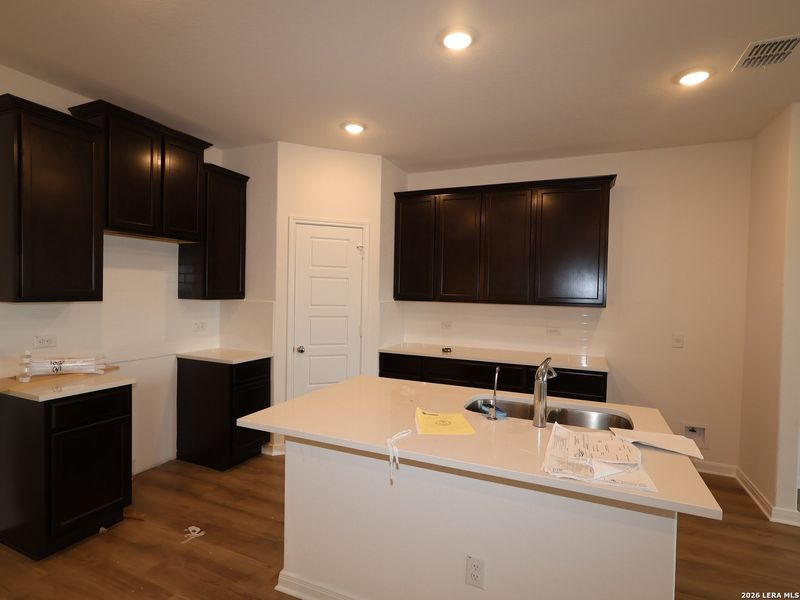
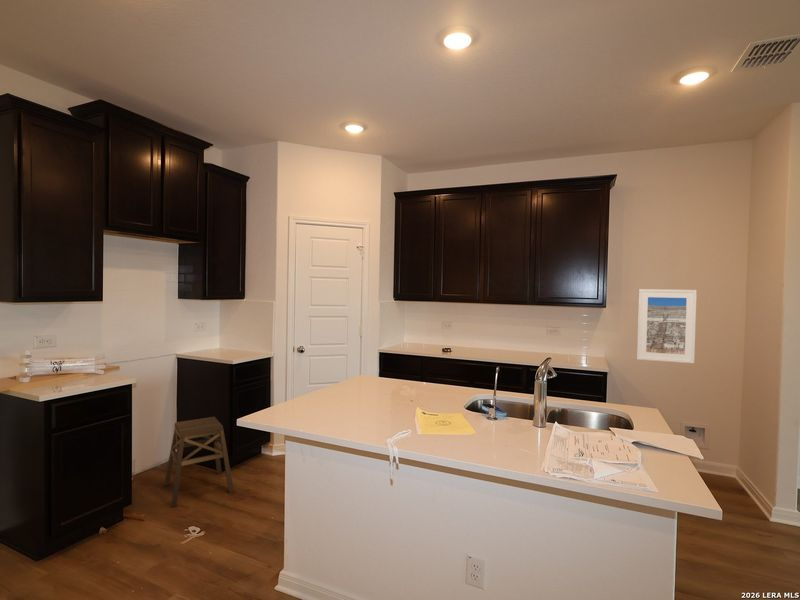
+ stool [163,416,235,508]
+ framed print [636,288,698,364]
